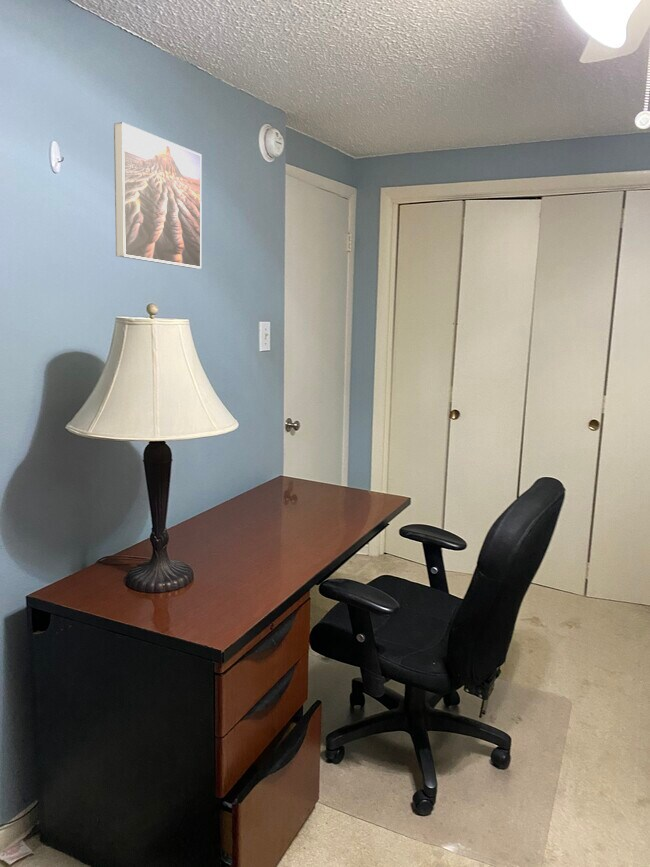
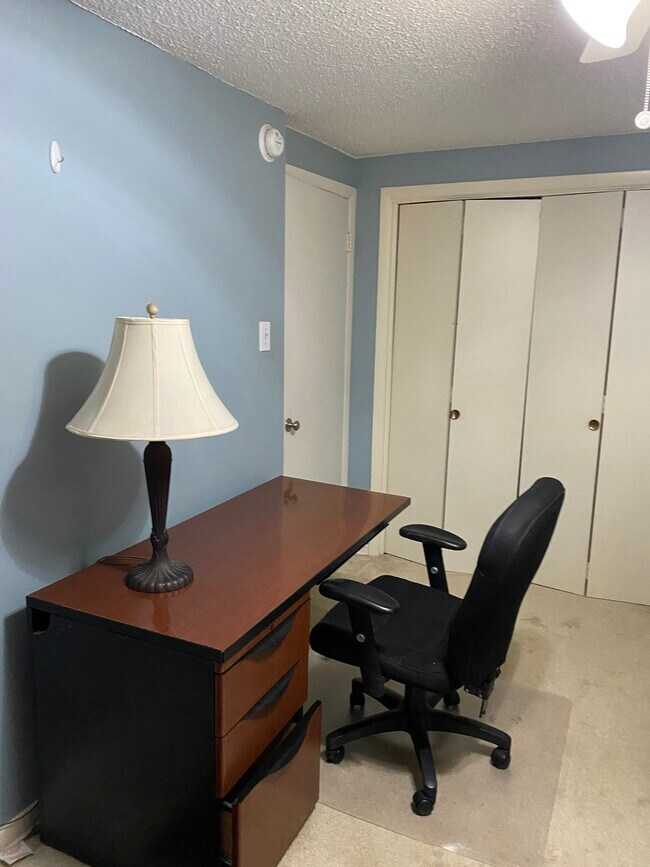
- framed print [113,121,203,269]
